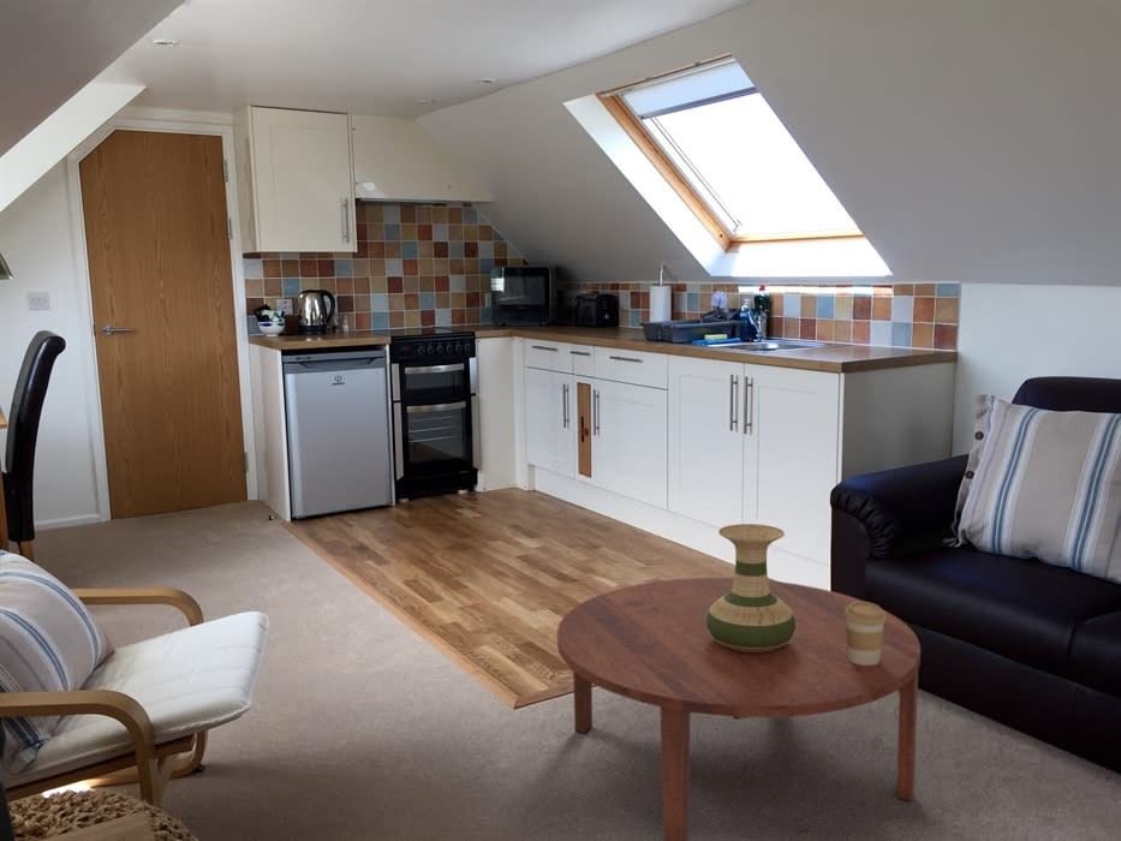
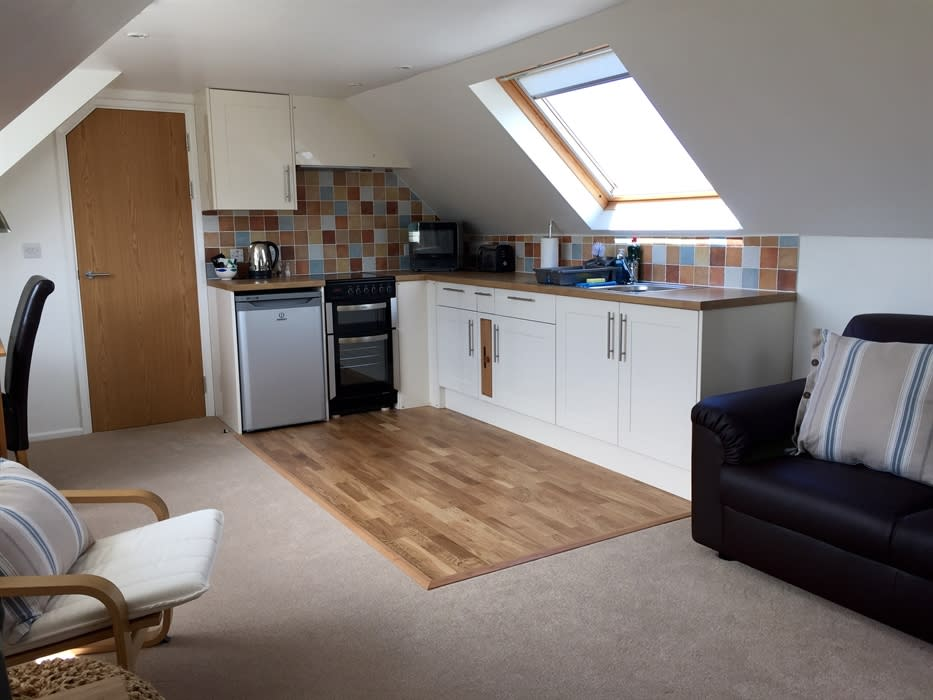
- coffee cup [845,601,887,666]
- coffee table [556,577,922,841]
- vase [706,523,795,651]
